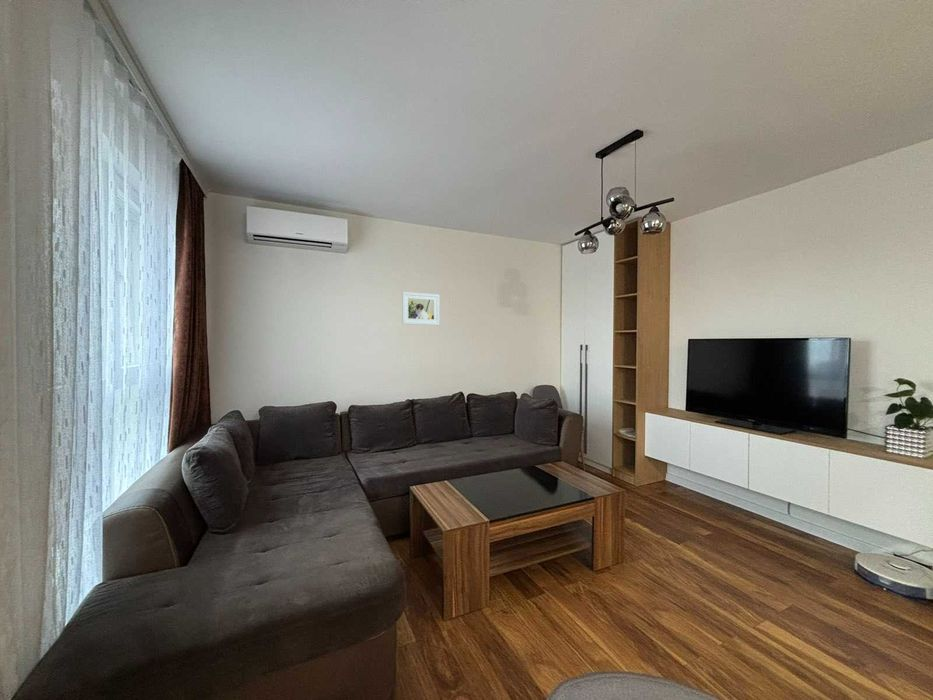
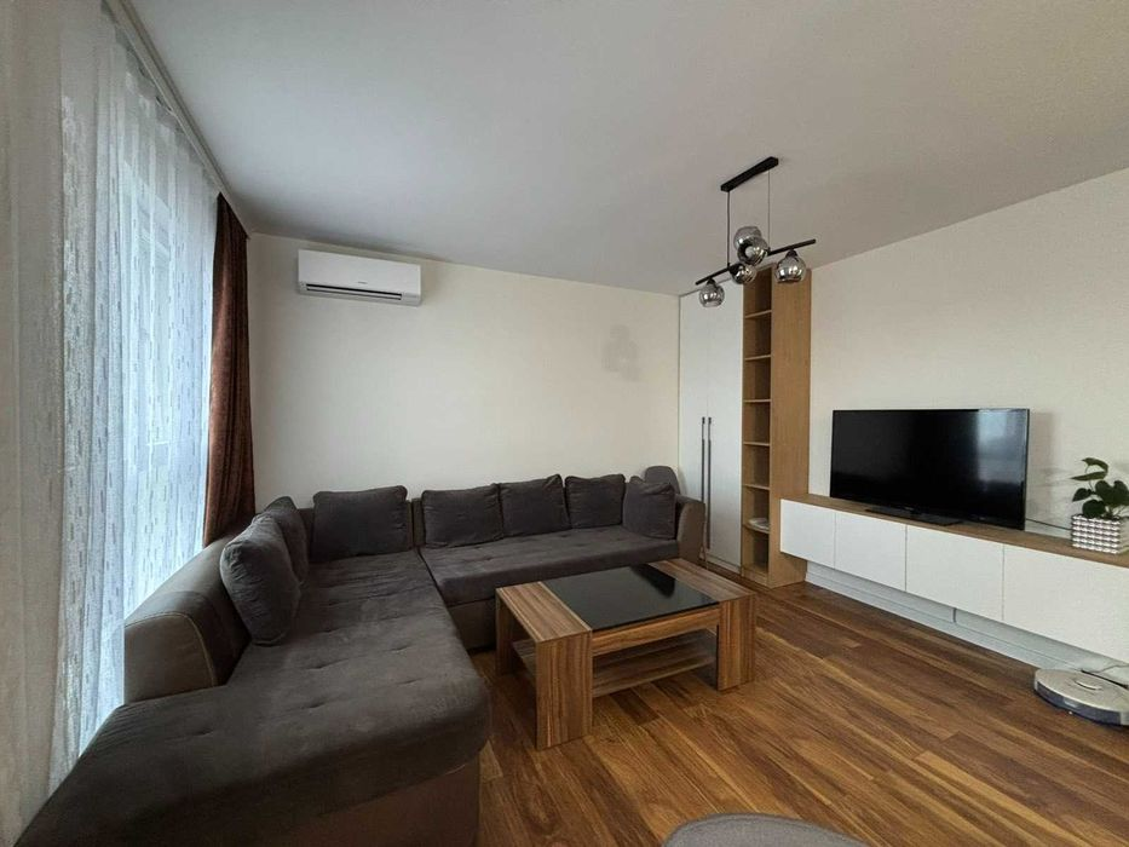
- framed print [401,291,440,326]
